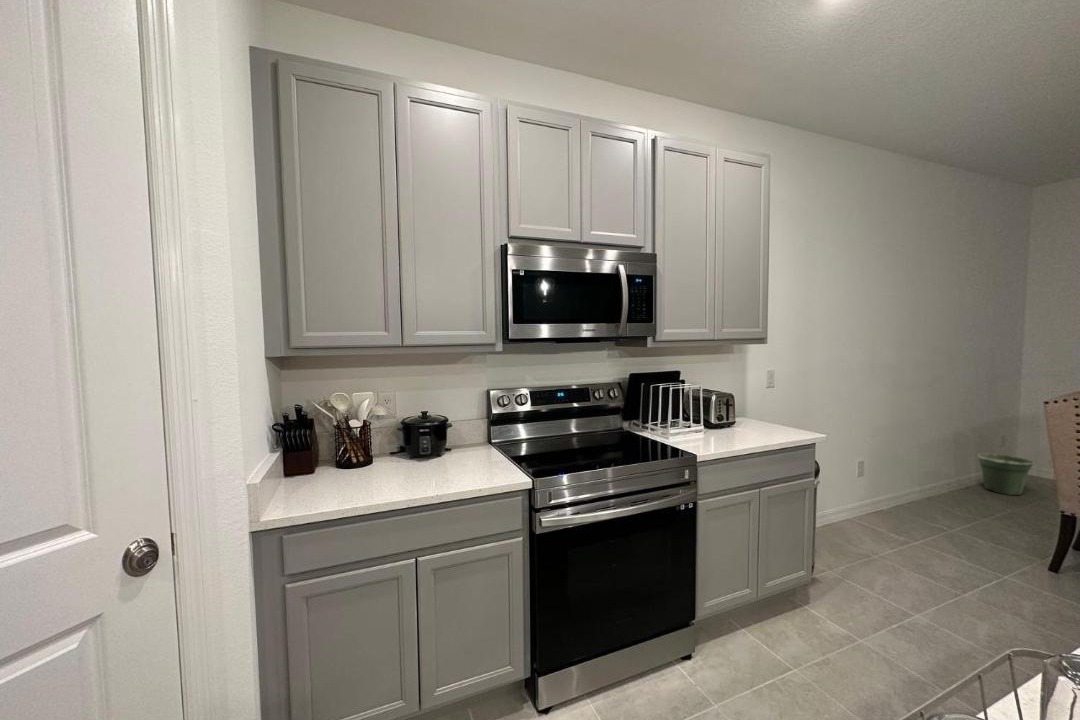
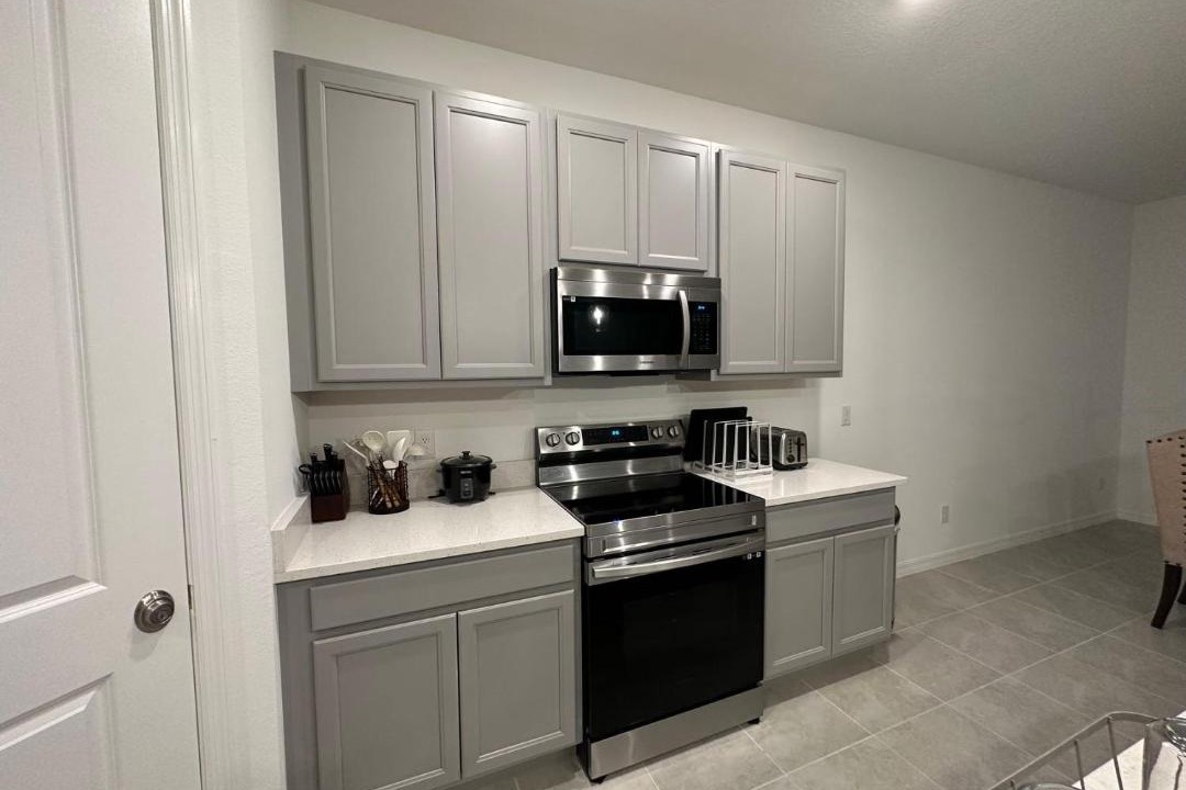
- flower pot [976,452,1035,496]
